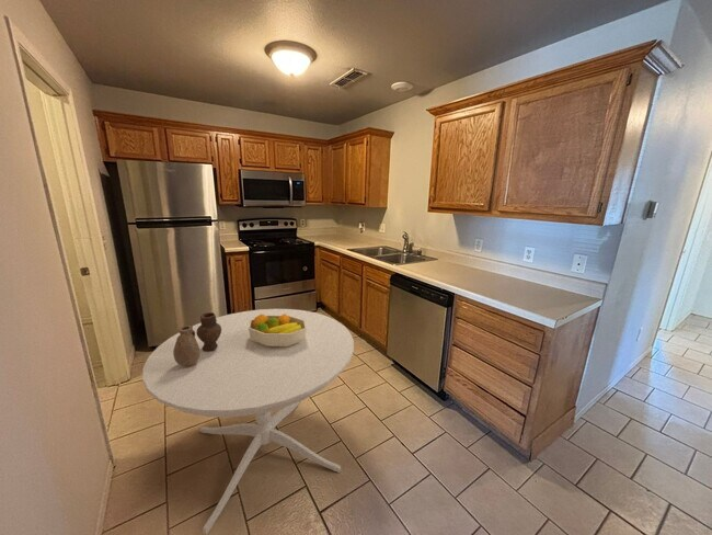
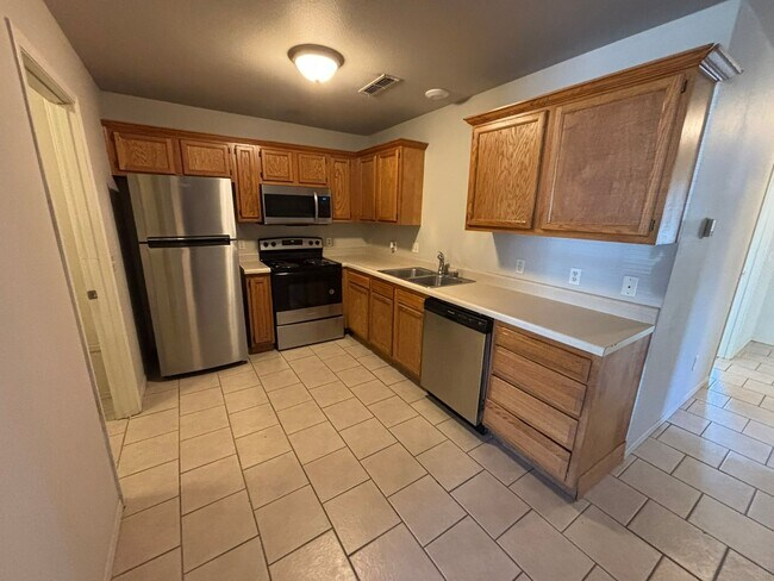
- dining table [141,308,355,535]
- vase [173,311,221,367]
- fruit bowl [249,314,307,346]
